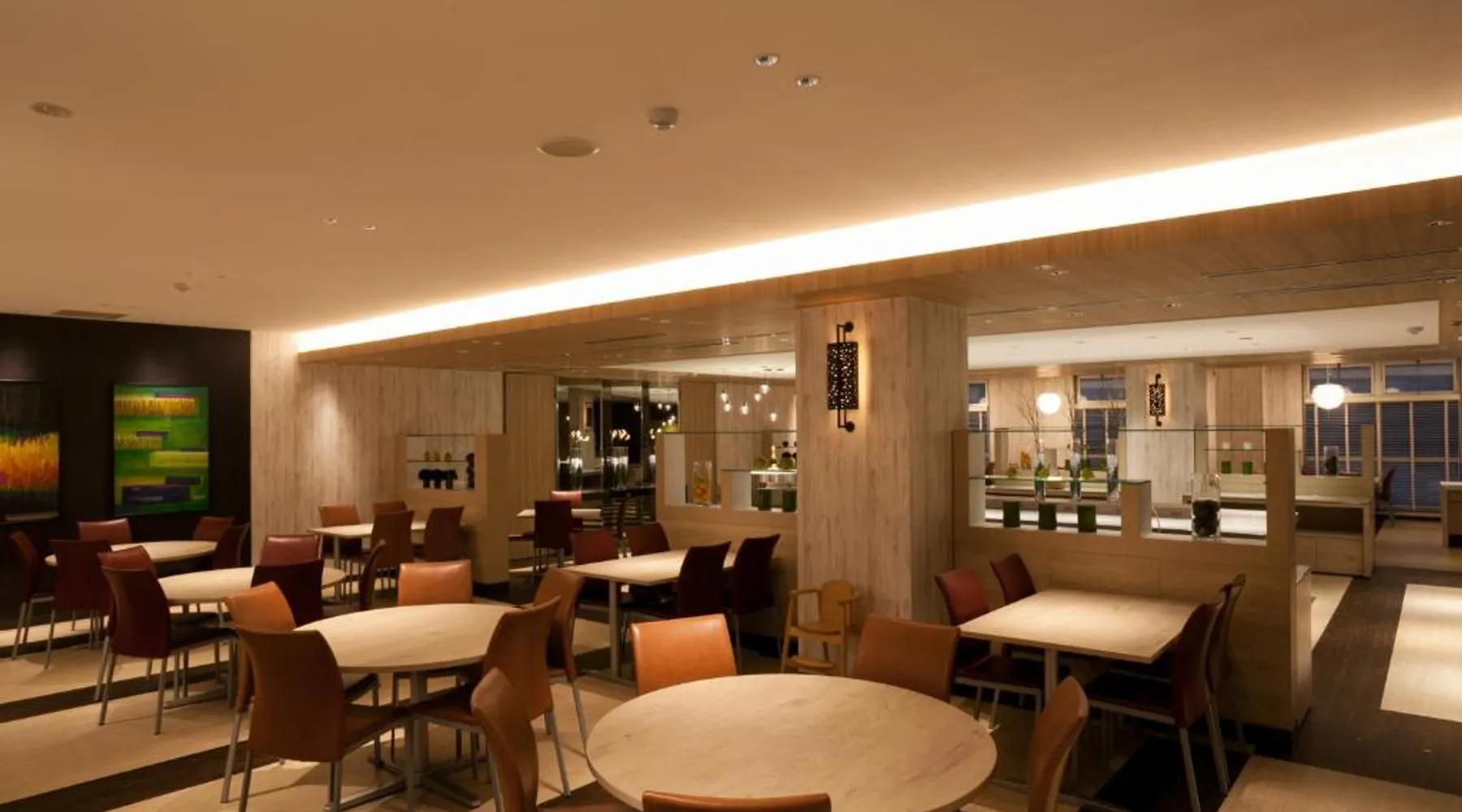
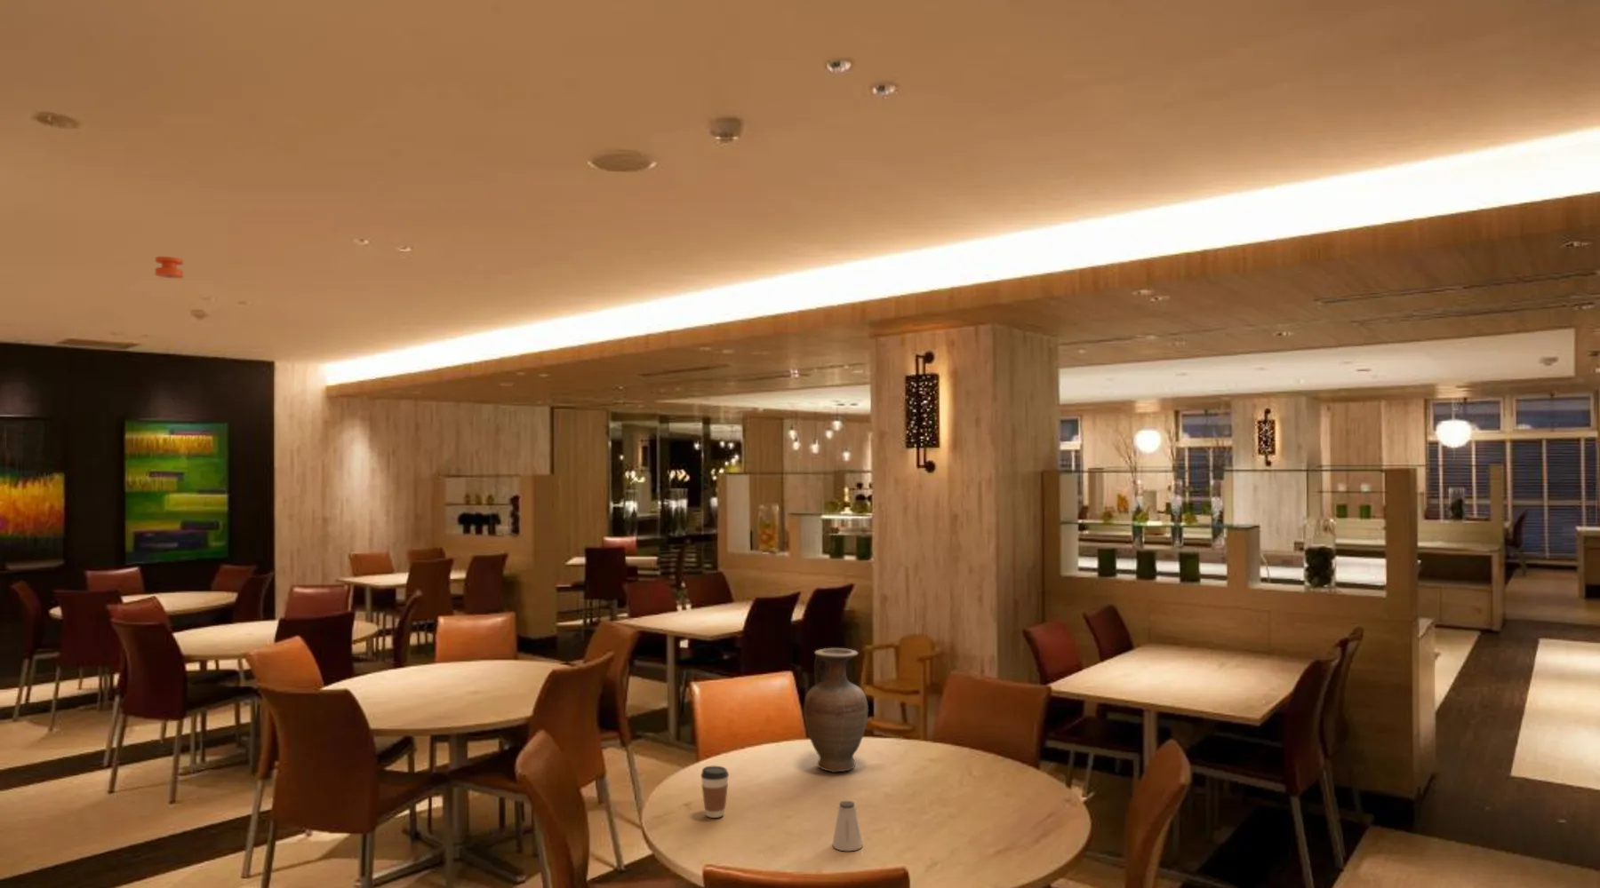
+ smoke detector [154,256,184,279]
+ saltshaker [831,801,863,852]
+ vase [802,647,869,773]
+ coffee cup [699,764,730,819]
